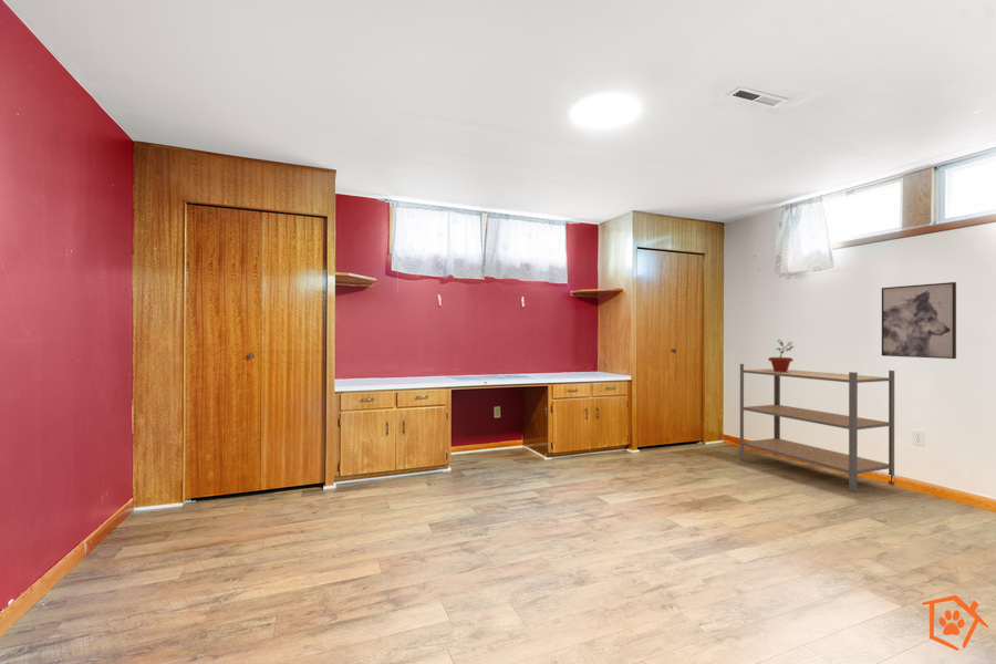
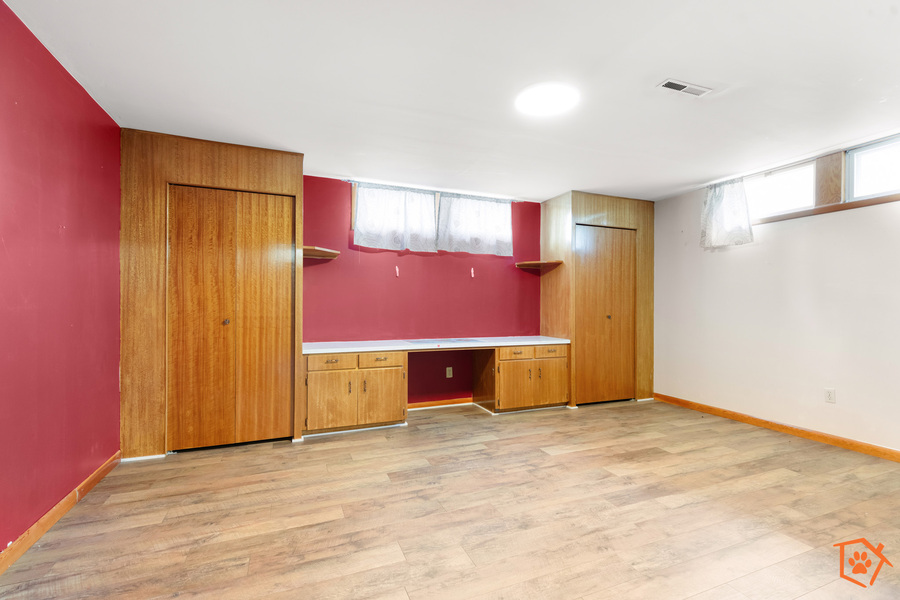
- wall art [881,281,957,360]
- shelving unit [739,363,895,494]
- potted plant [767,339,796,373]
